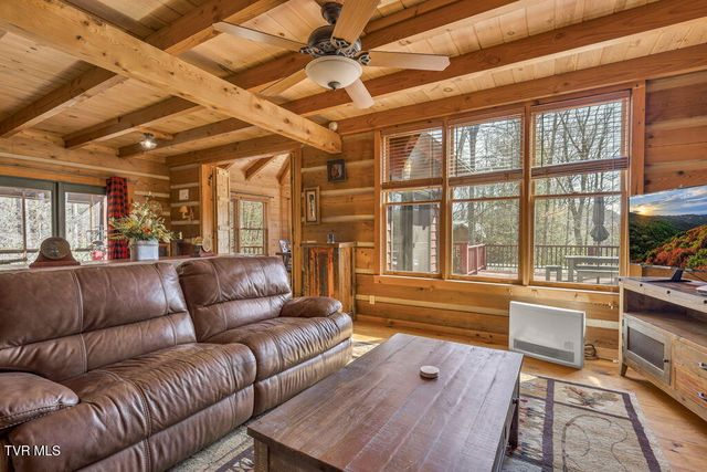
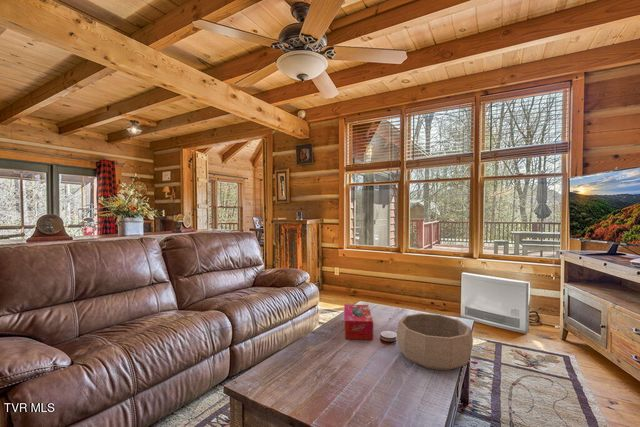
+ tissue box [343,303,374,341]
+ decorative bowl [396,312,474,372]
